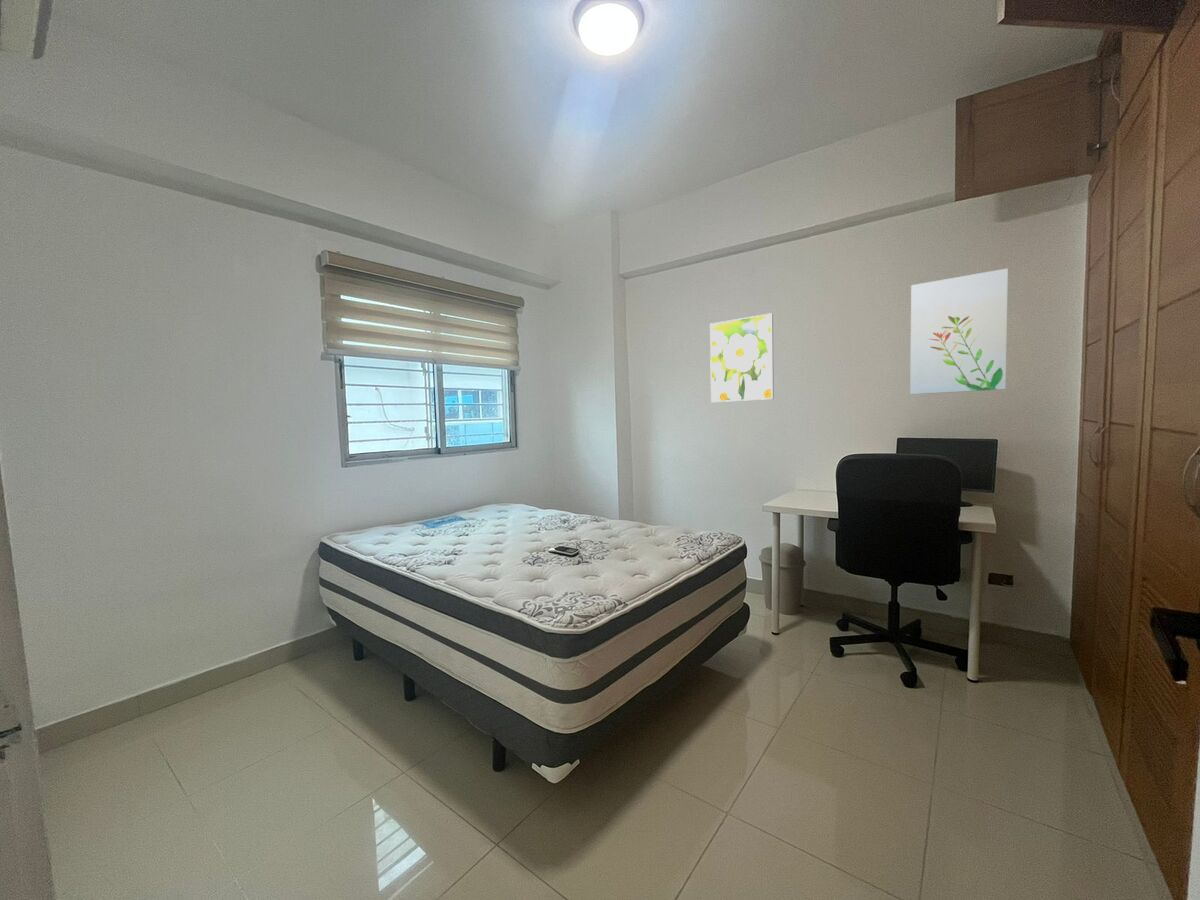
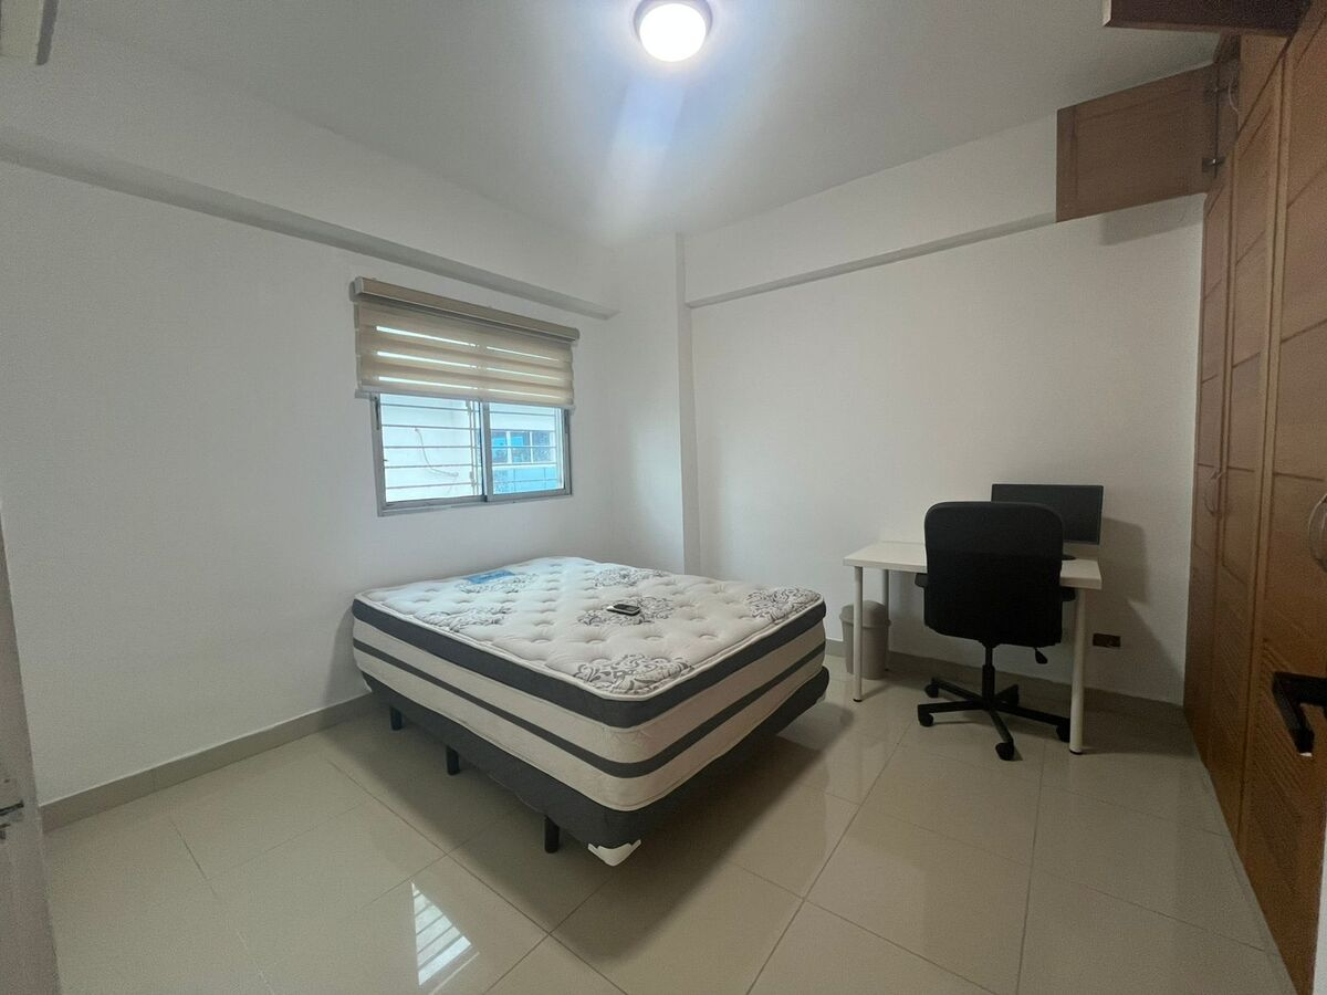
- wall art [909,267,1009,395]
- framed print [709,312,775,403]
